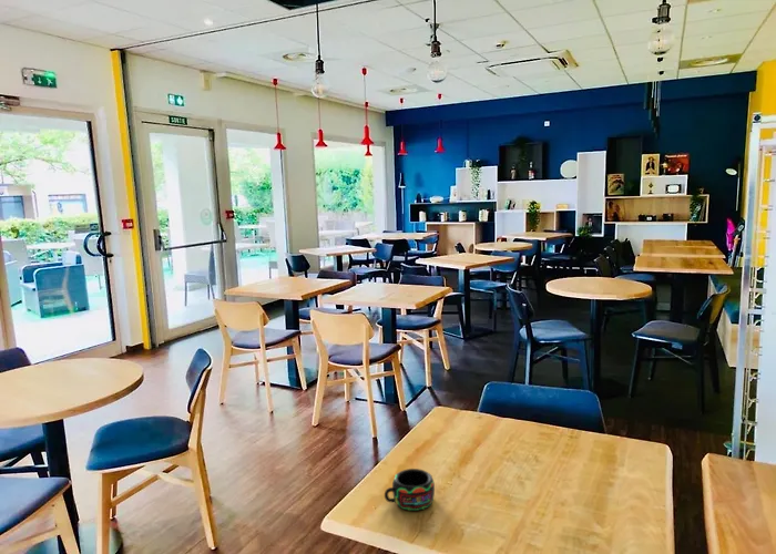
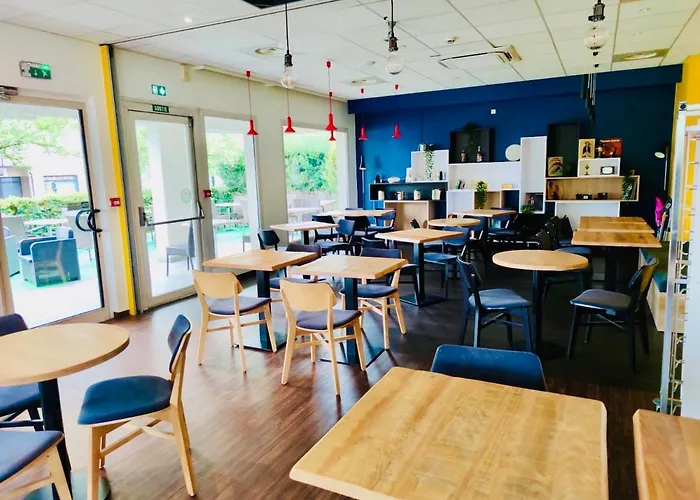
- mug [384,468,436,512]
